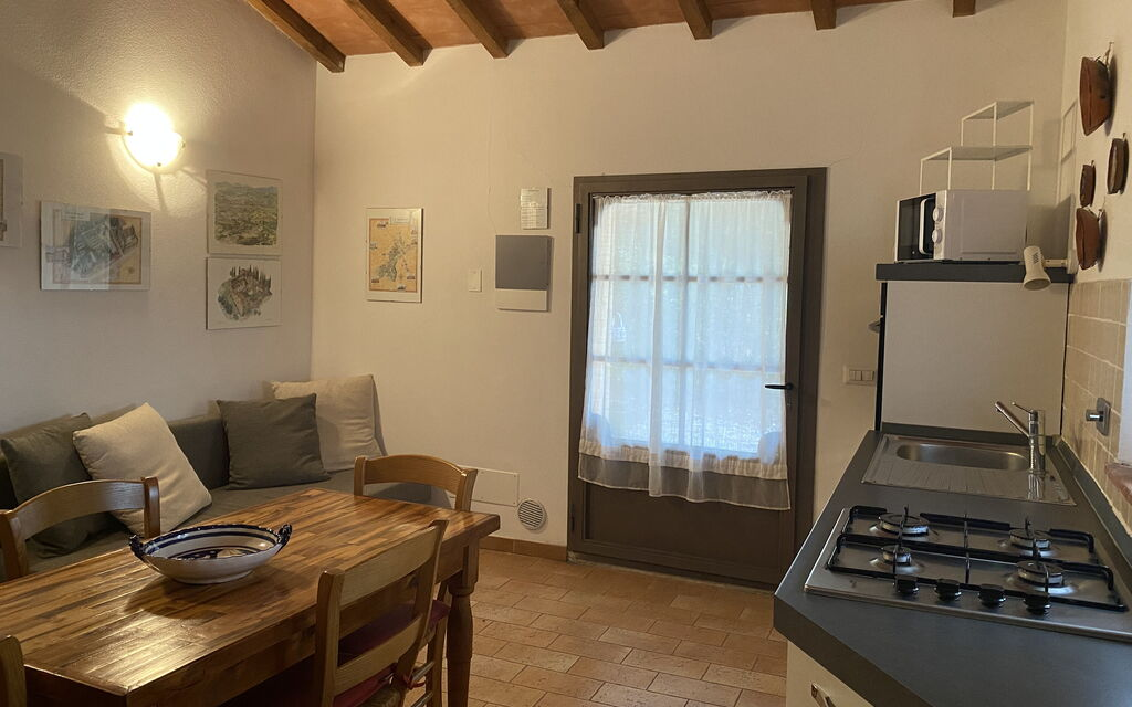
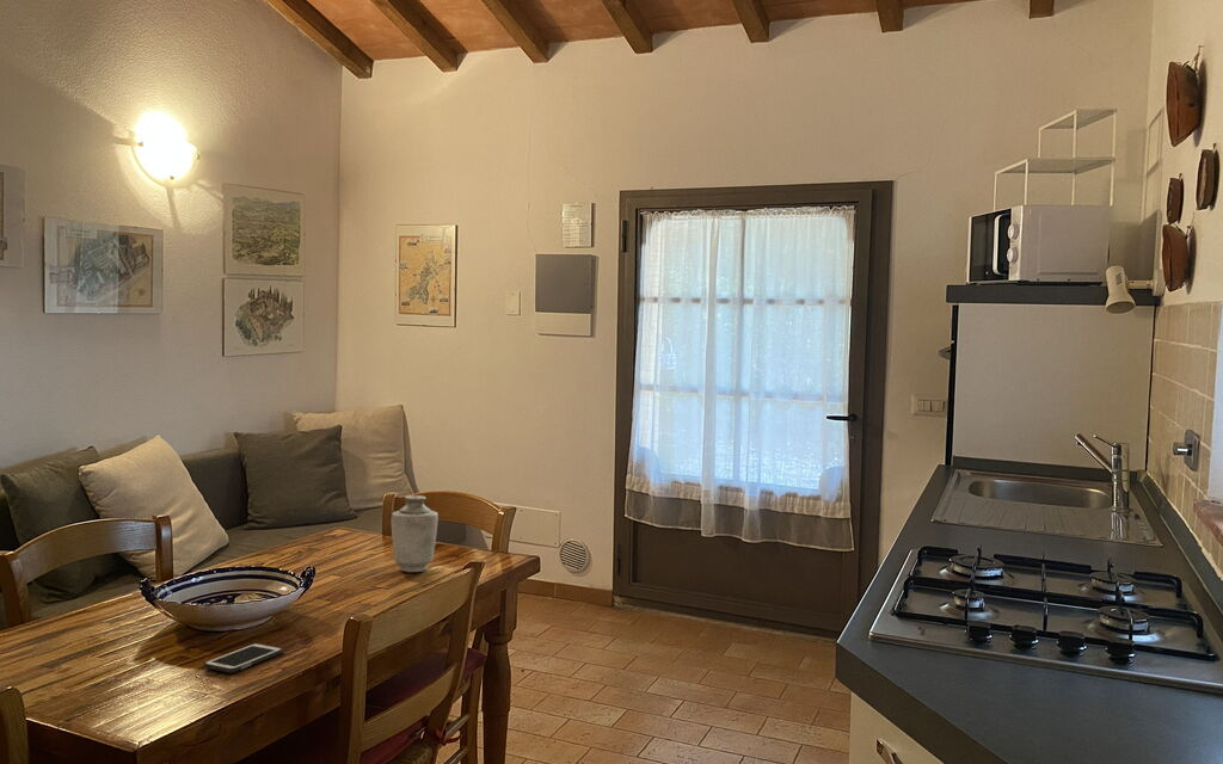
+ vase [391,494,440,573]
+ cell phone [203,642,284,674]
